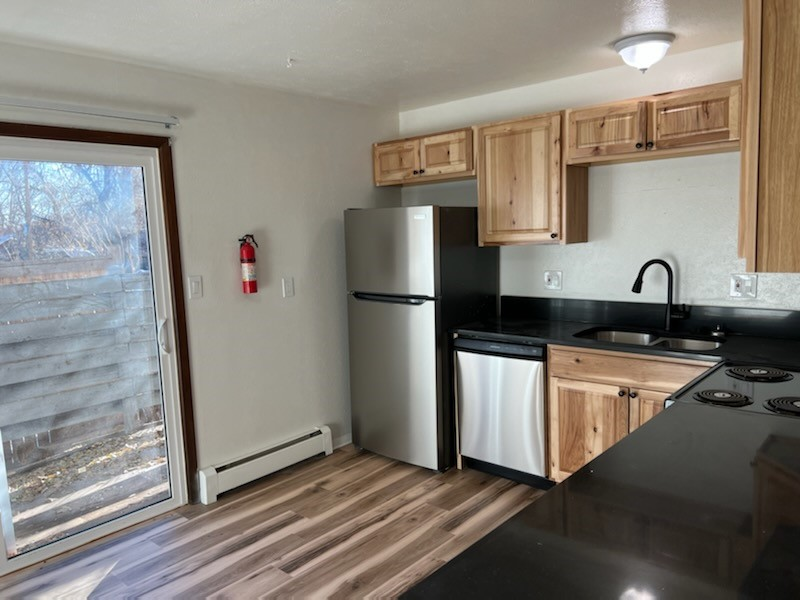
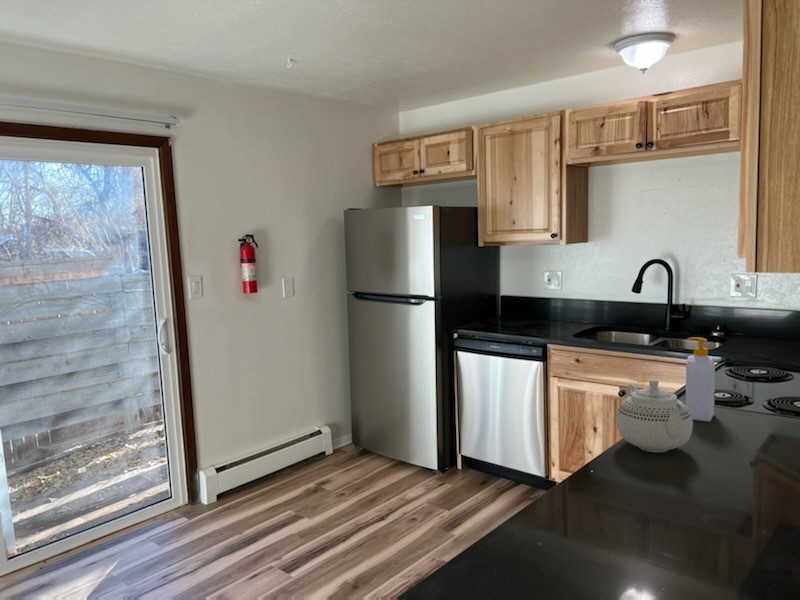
+ soap bottle [685,336,716,423]
+ teapot [615,379,694,453]
